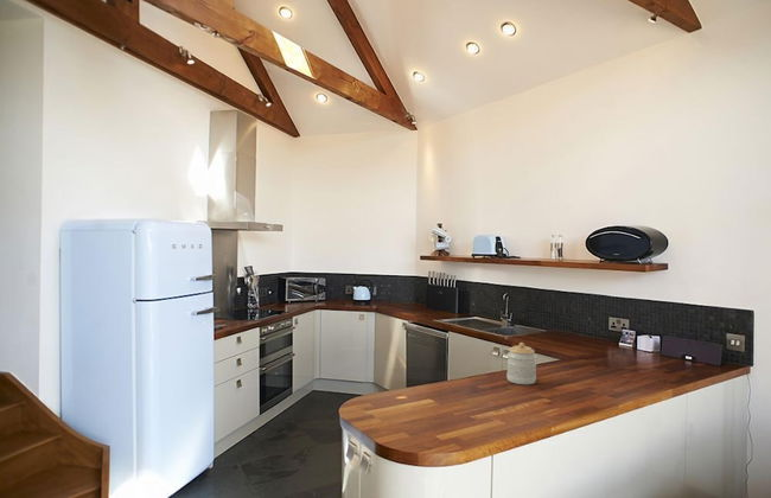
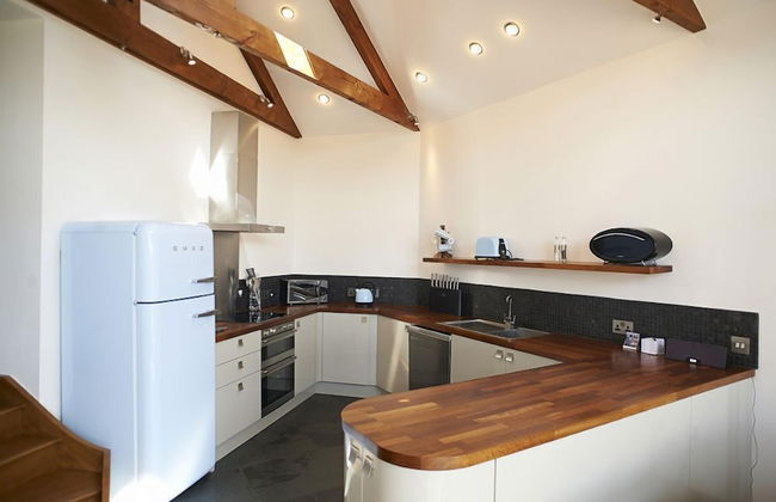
- jar [505,341,537,385]
